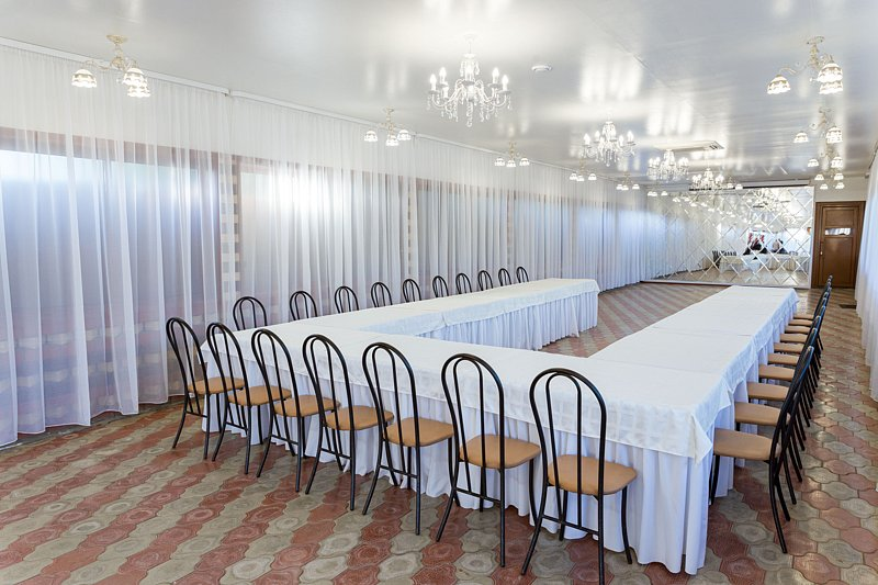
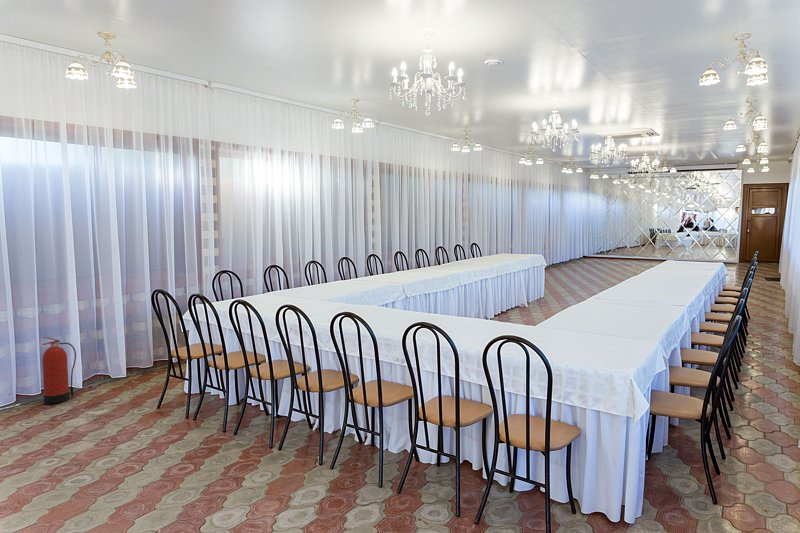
+ fire extinguisher [41,336,77,405]
